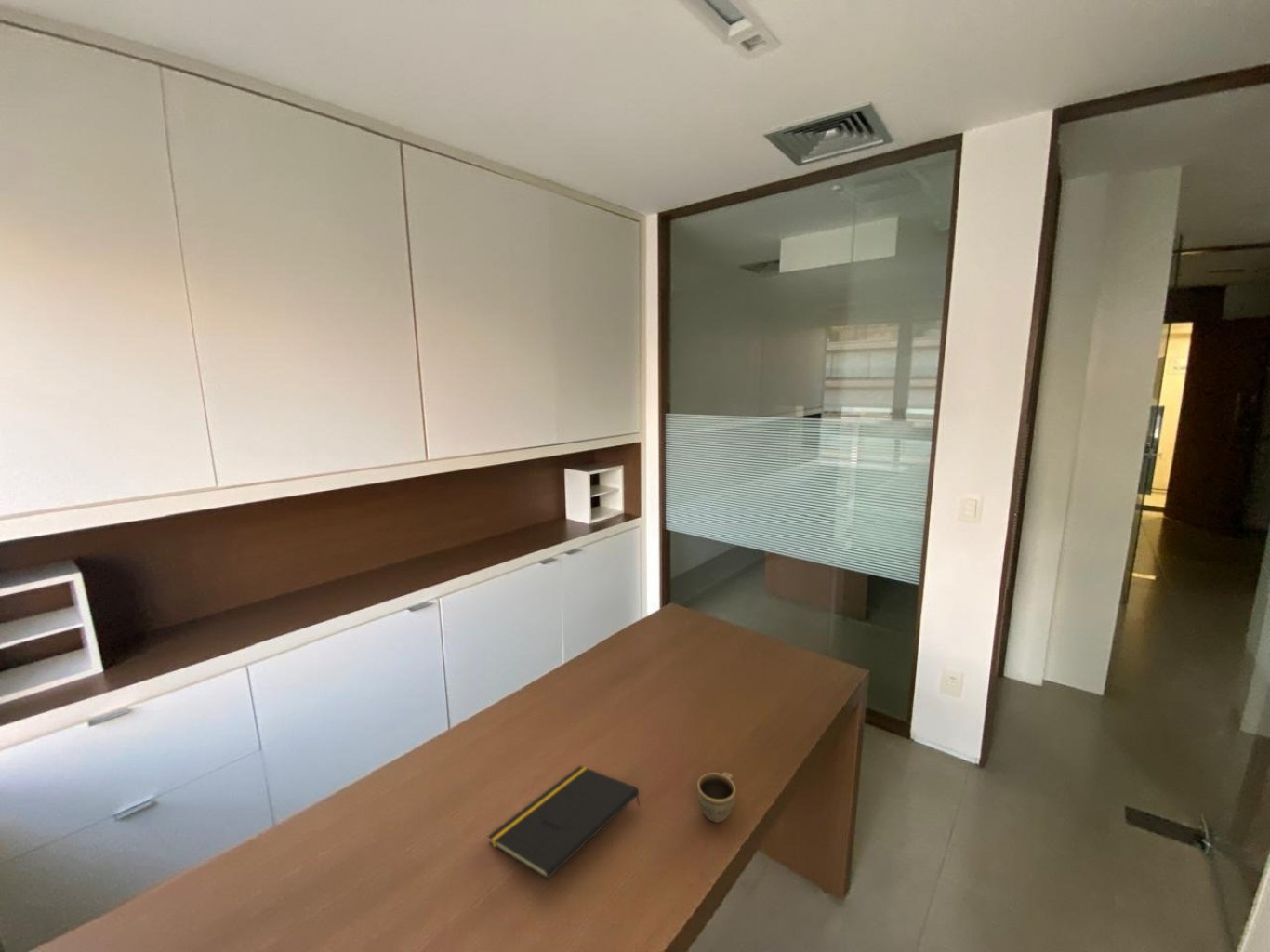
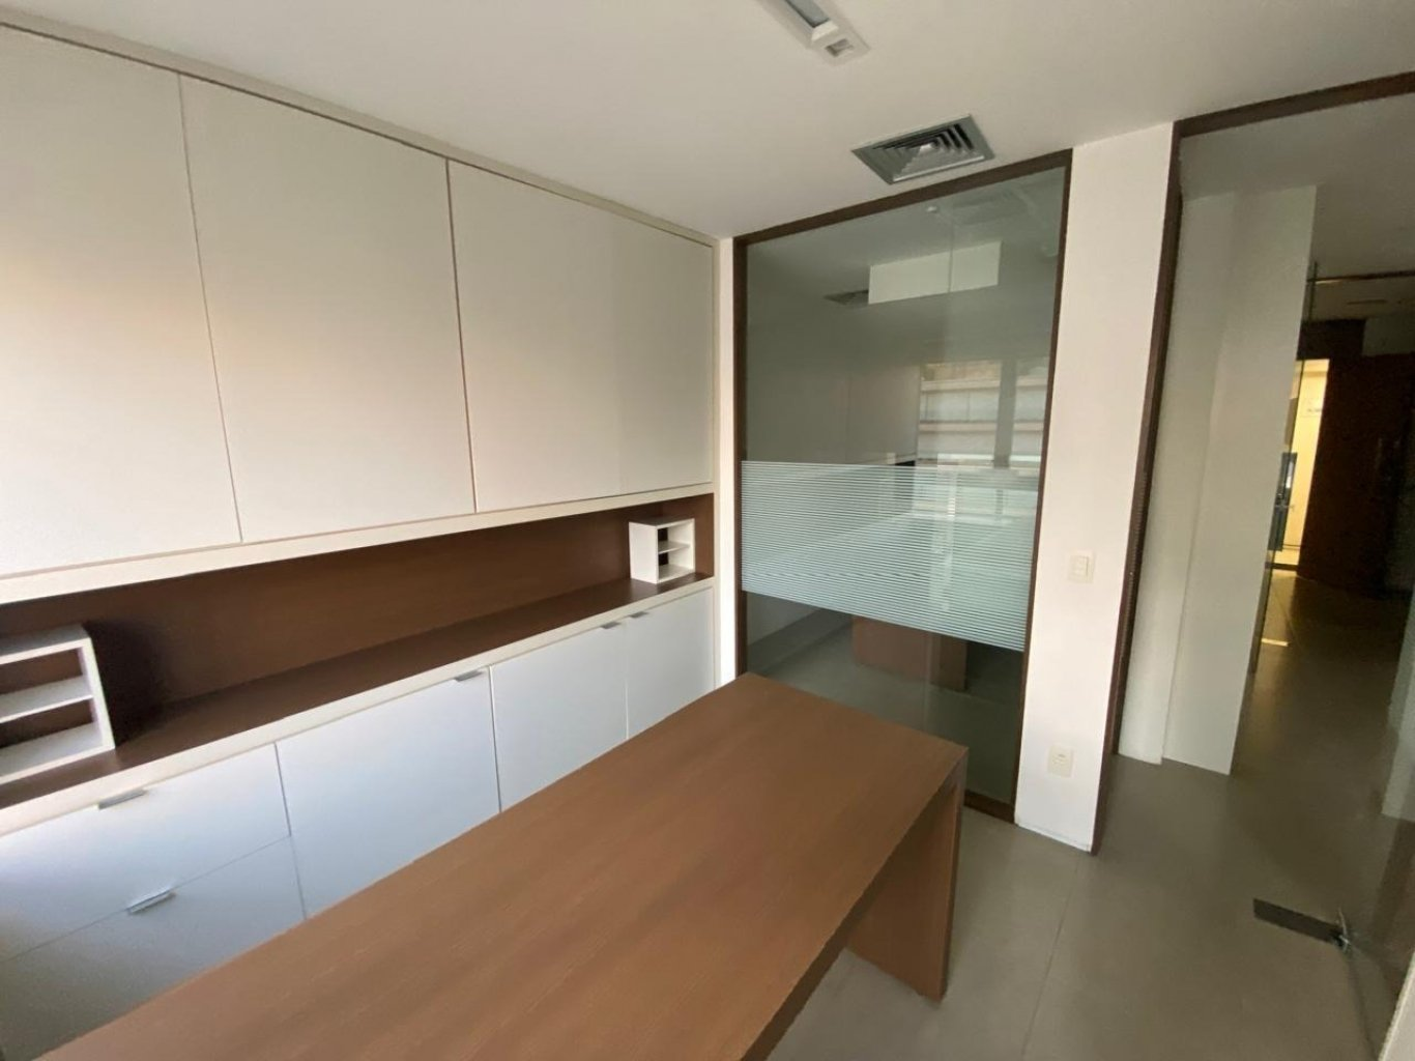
- notepad [487,765,642,880]
- cup [696,772,736,824]
